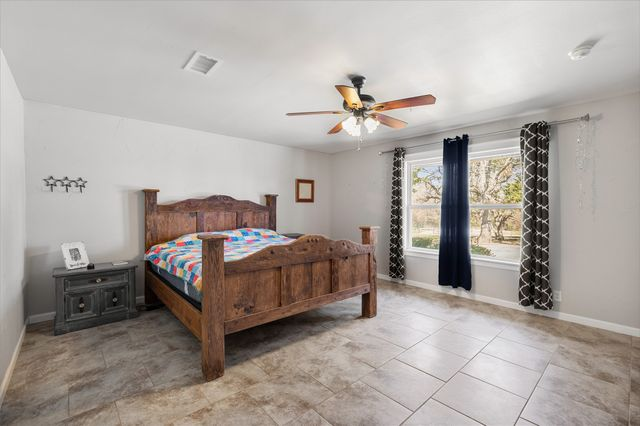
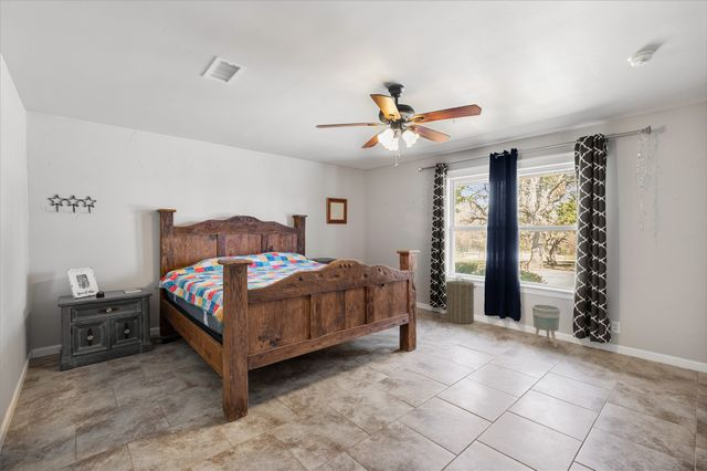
+ laundry hamper [444,275,477,325]
+ planter [531,304,561,348]
